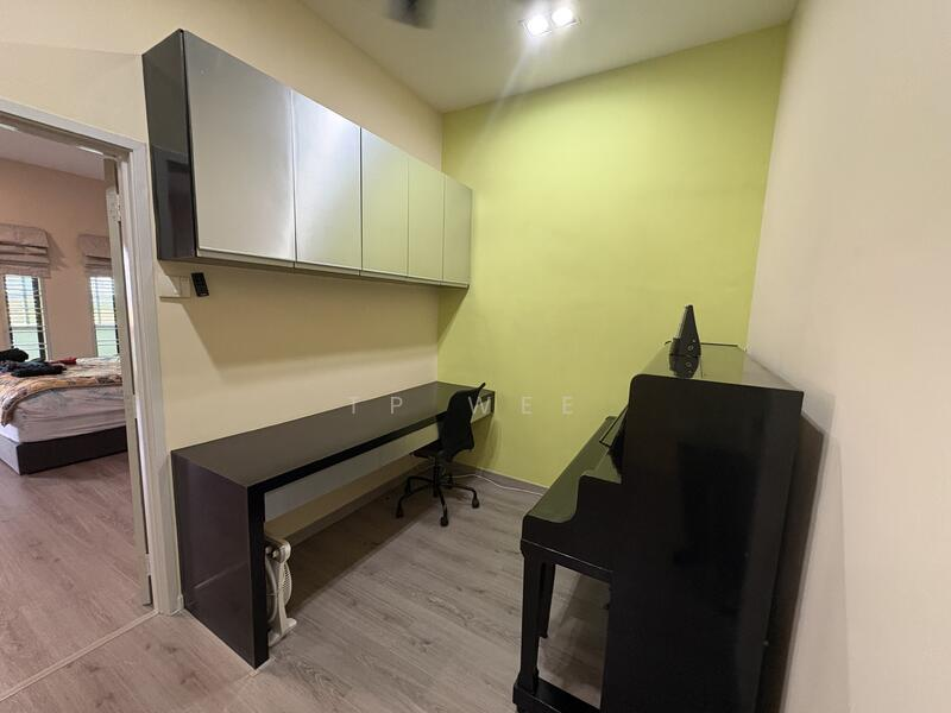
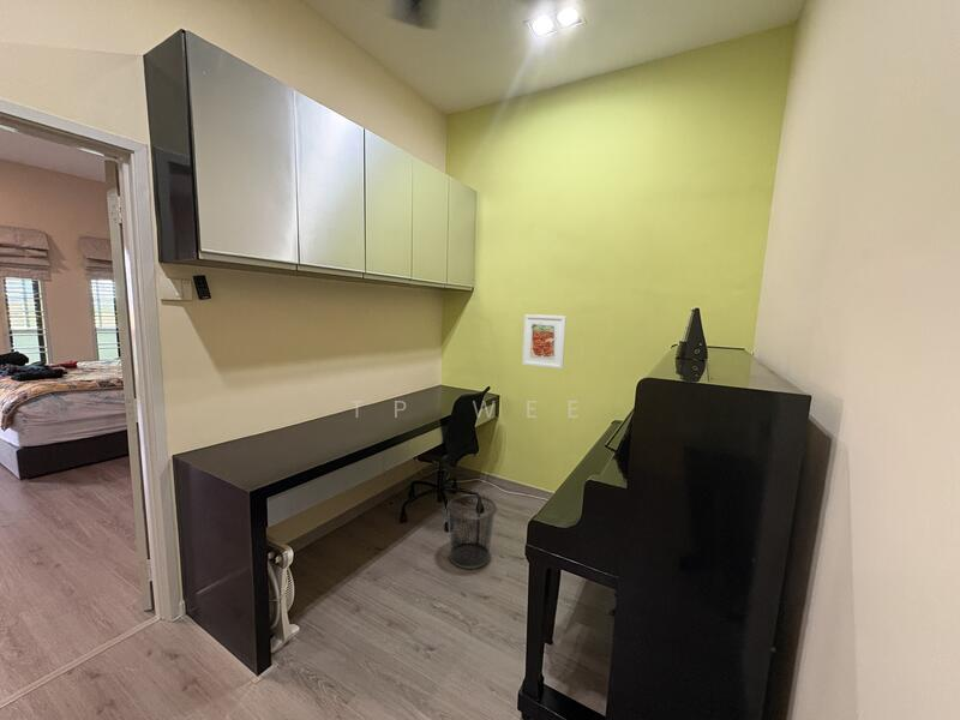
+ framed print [521,313,568,370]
+ waste bin [445,493,498,570]
